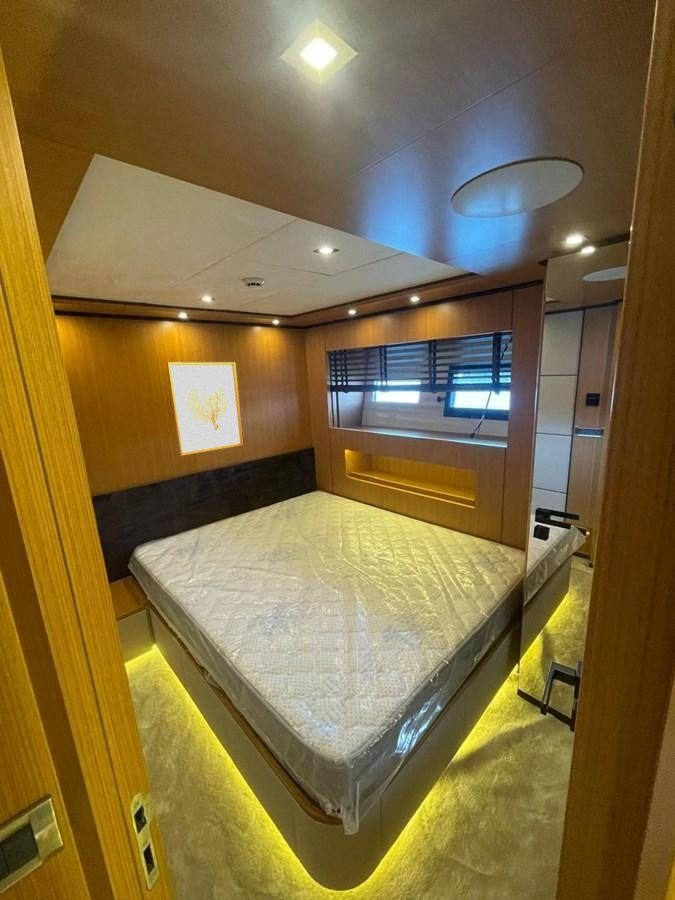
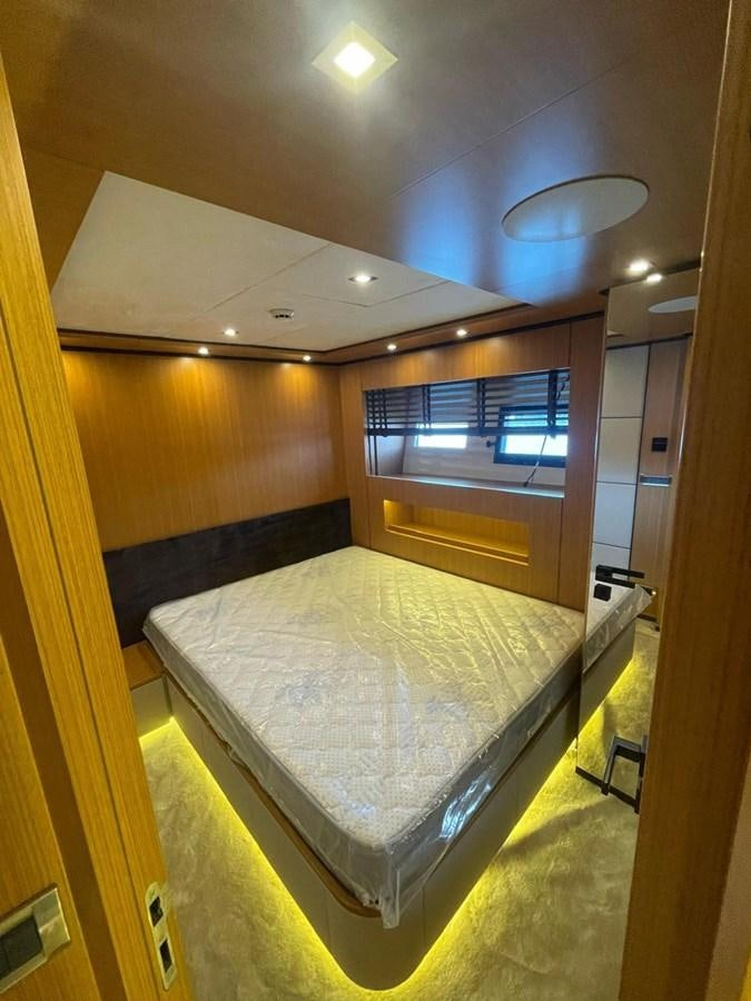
- wall art [166,361,244,457]
